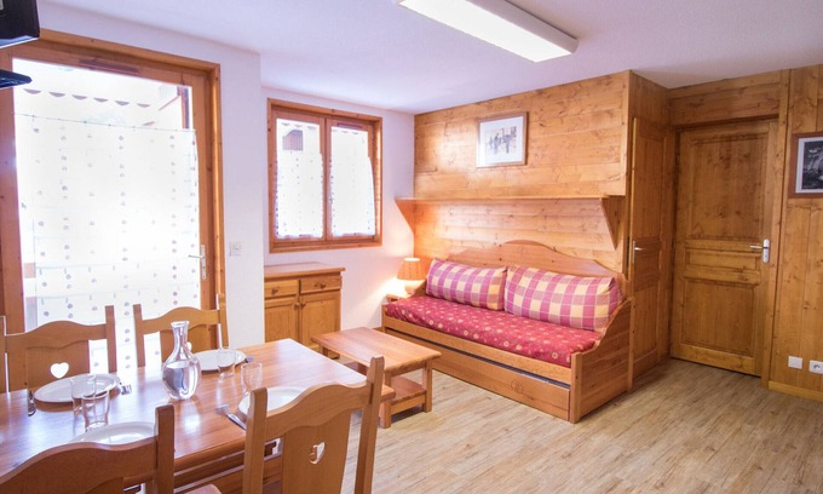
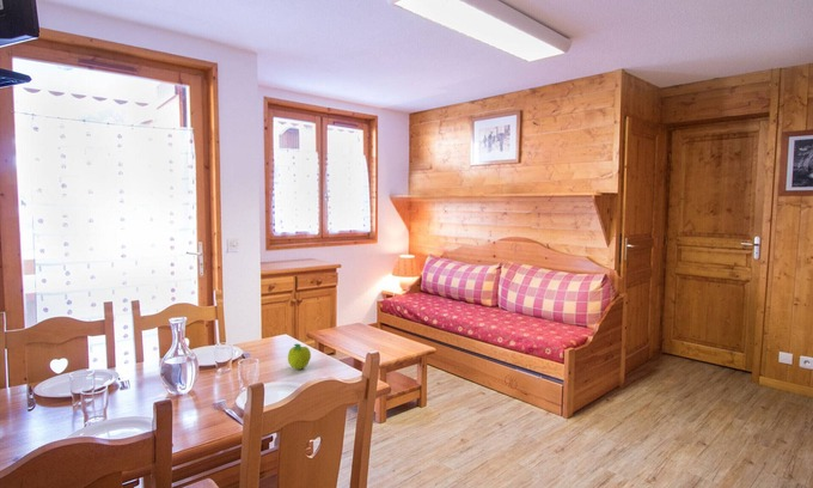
+ fruit [287,343,312,371]
